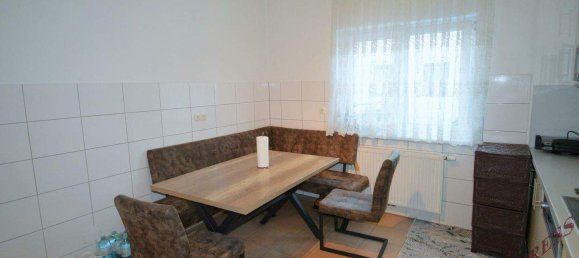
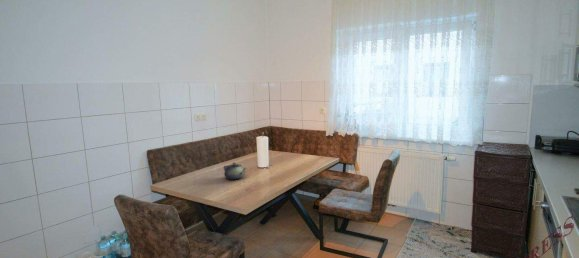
+ teapot [223,162,247,181]
